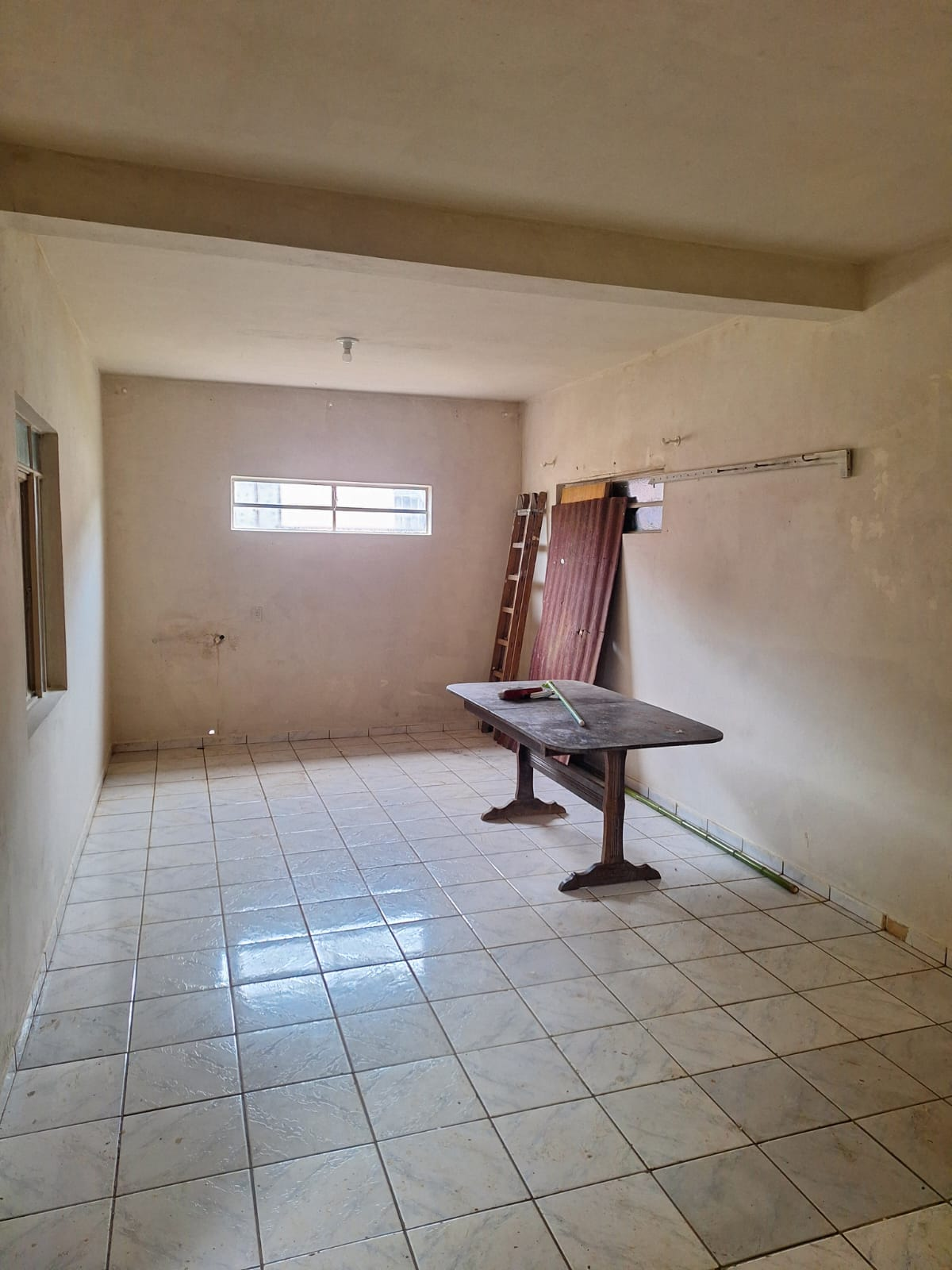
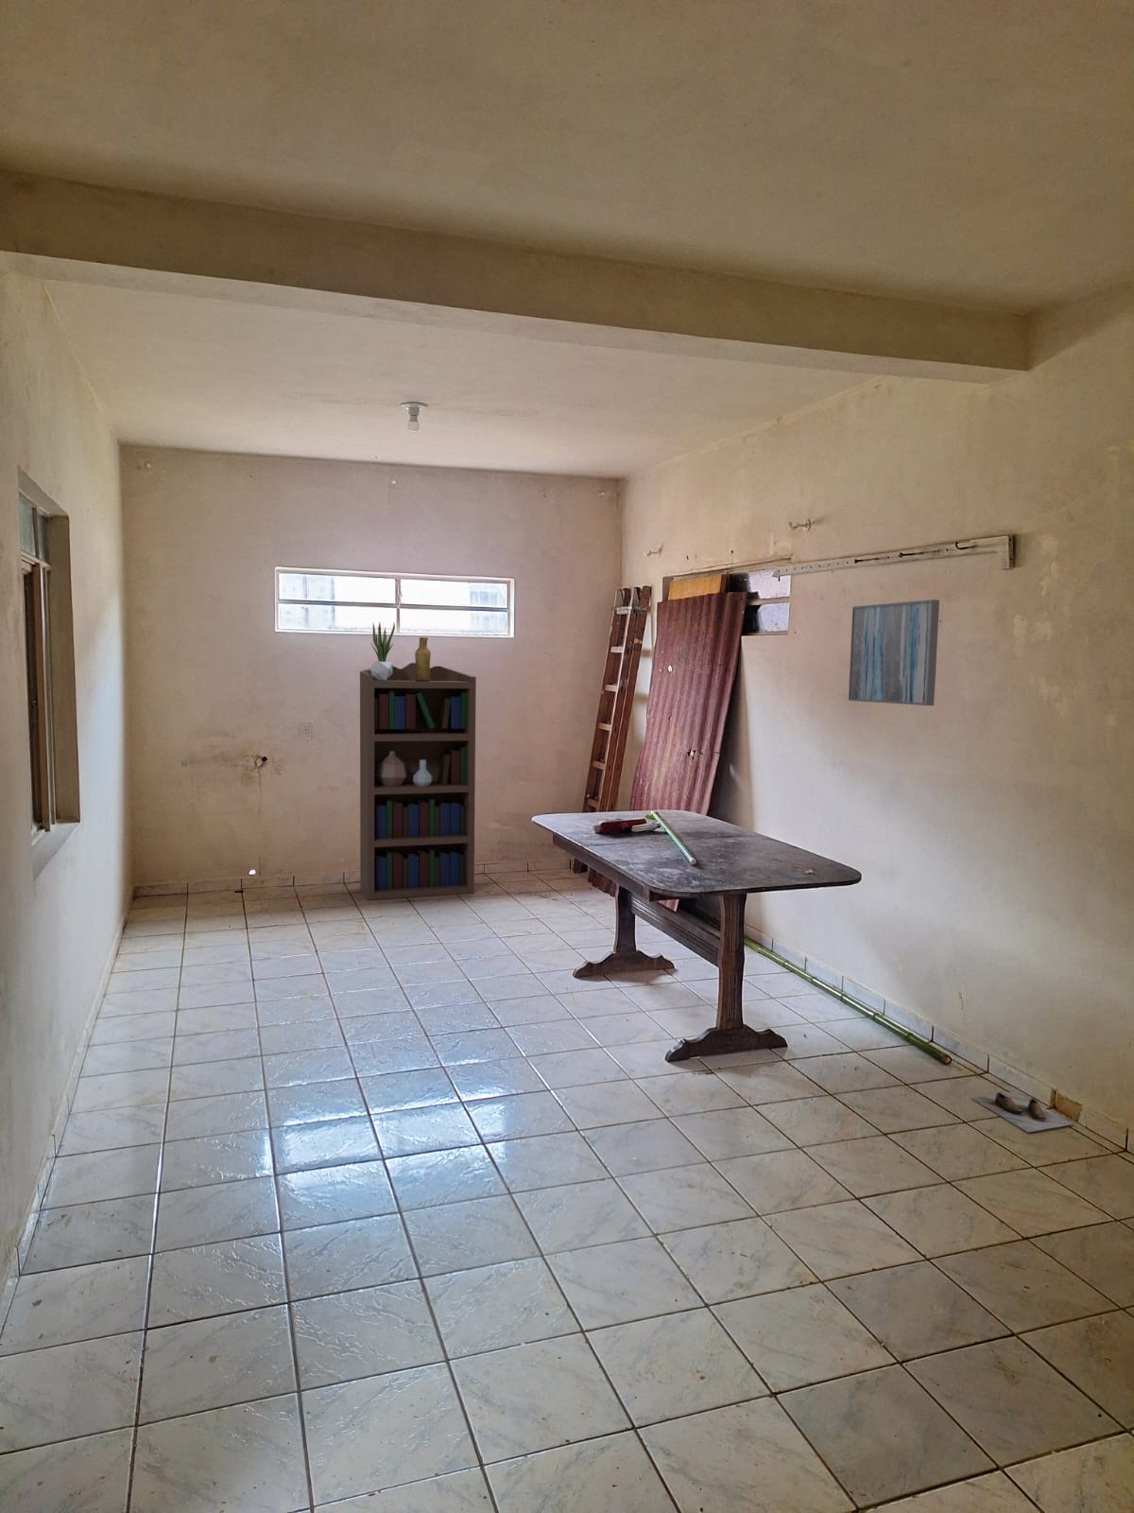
+ vase [413,636,432,681]
+ wall art [848,598,940,706]
+ potted plant [368,622,395,680]
+ shoe [971,1090,1074,1134]
+ bookcase [359,662,478,901]
